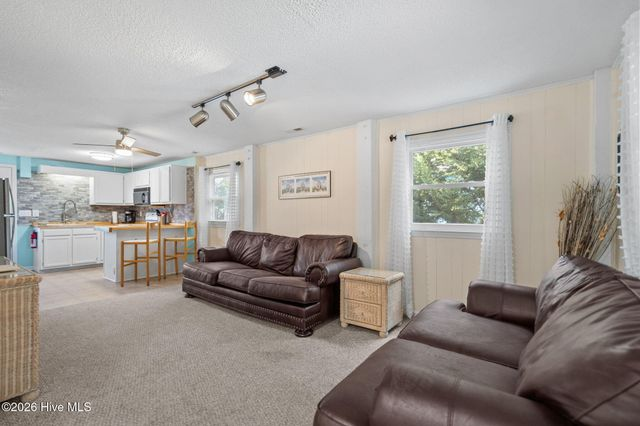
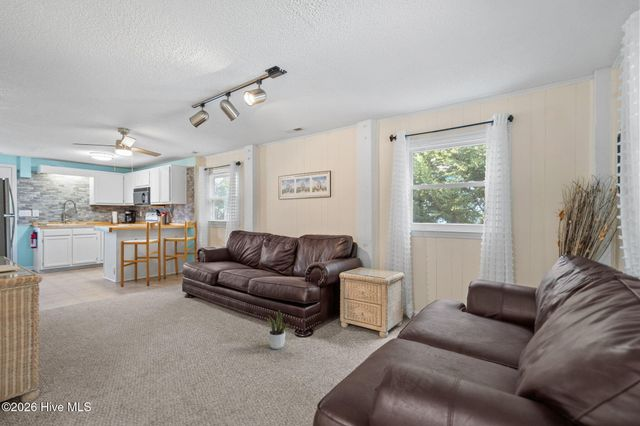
+ potted plant [264,309,290,350]
